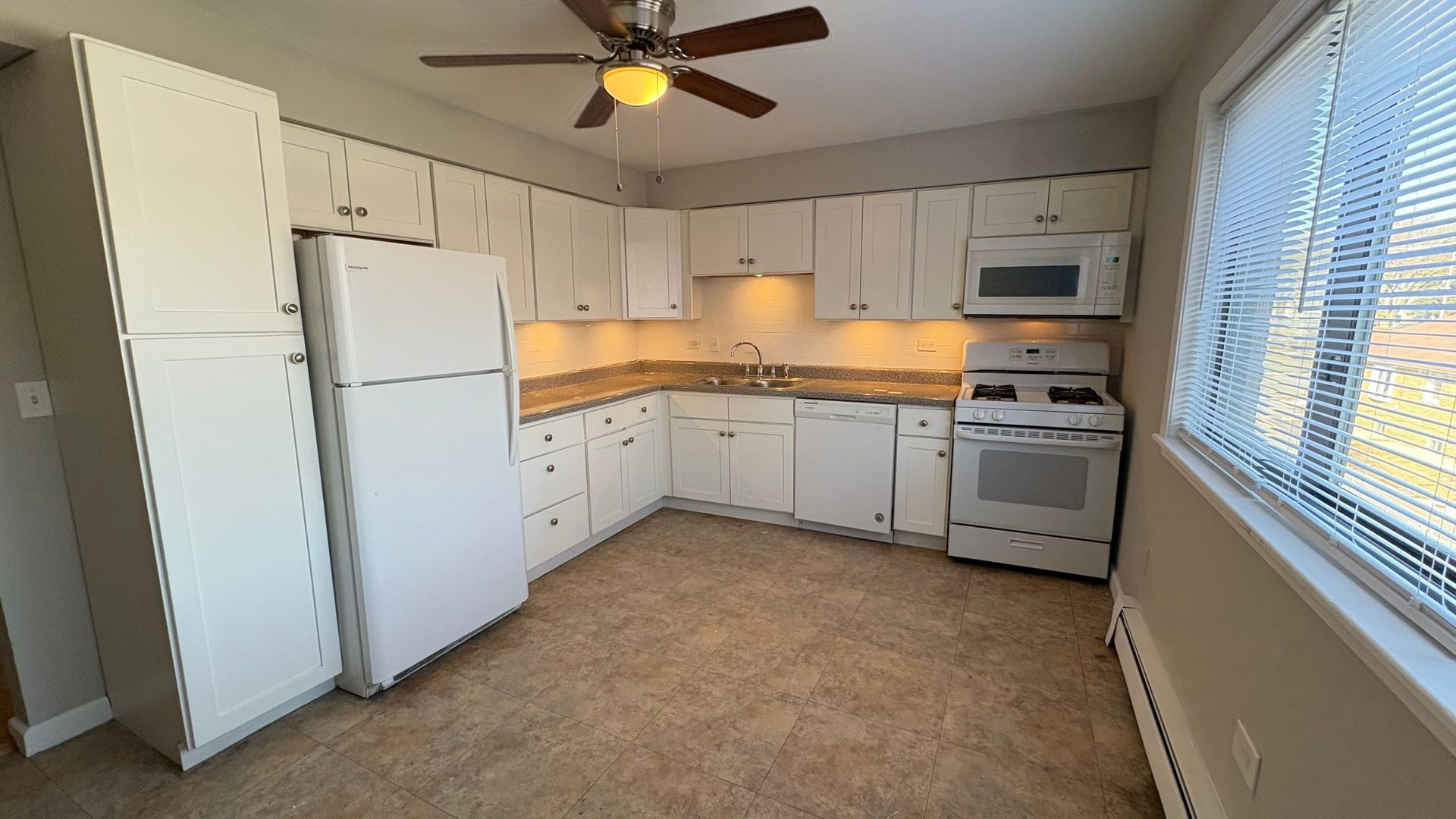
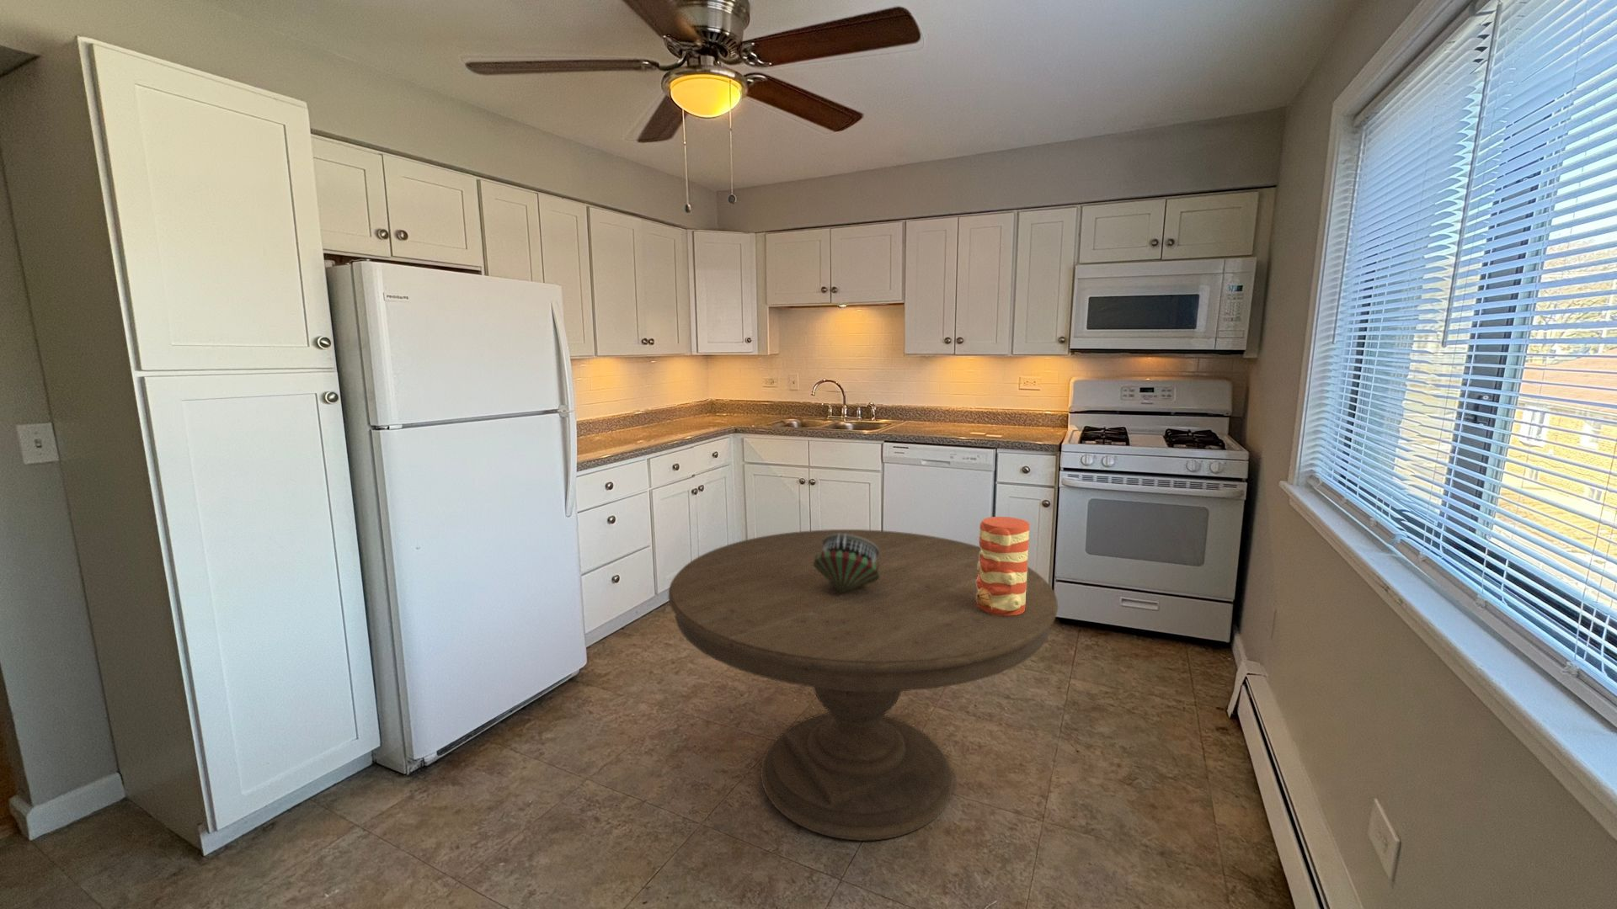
+ dining table [667,528,1058,841]
+ drum [814,534,880,597]
+ vase [976,516,1030,616]
